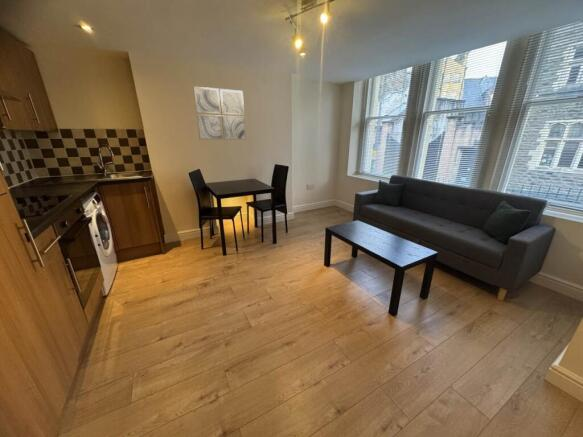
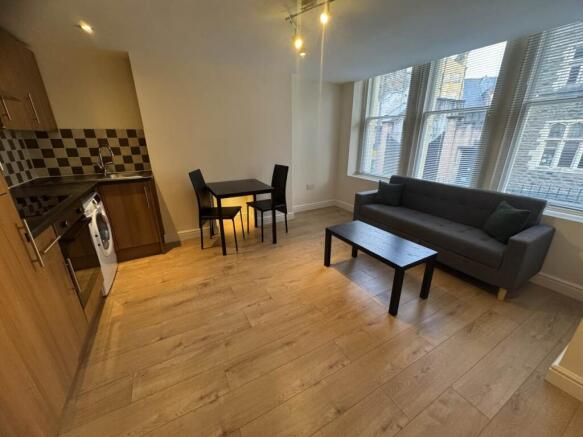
- wall art [192,85,247,141]
